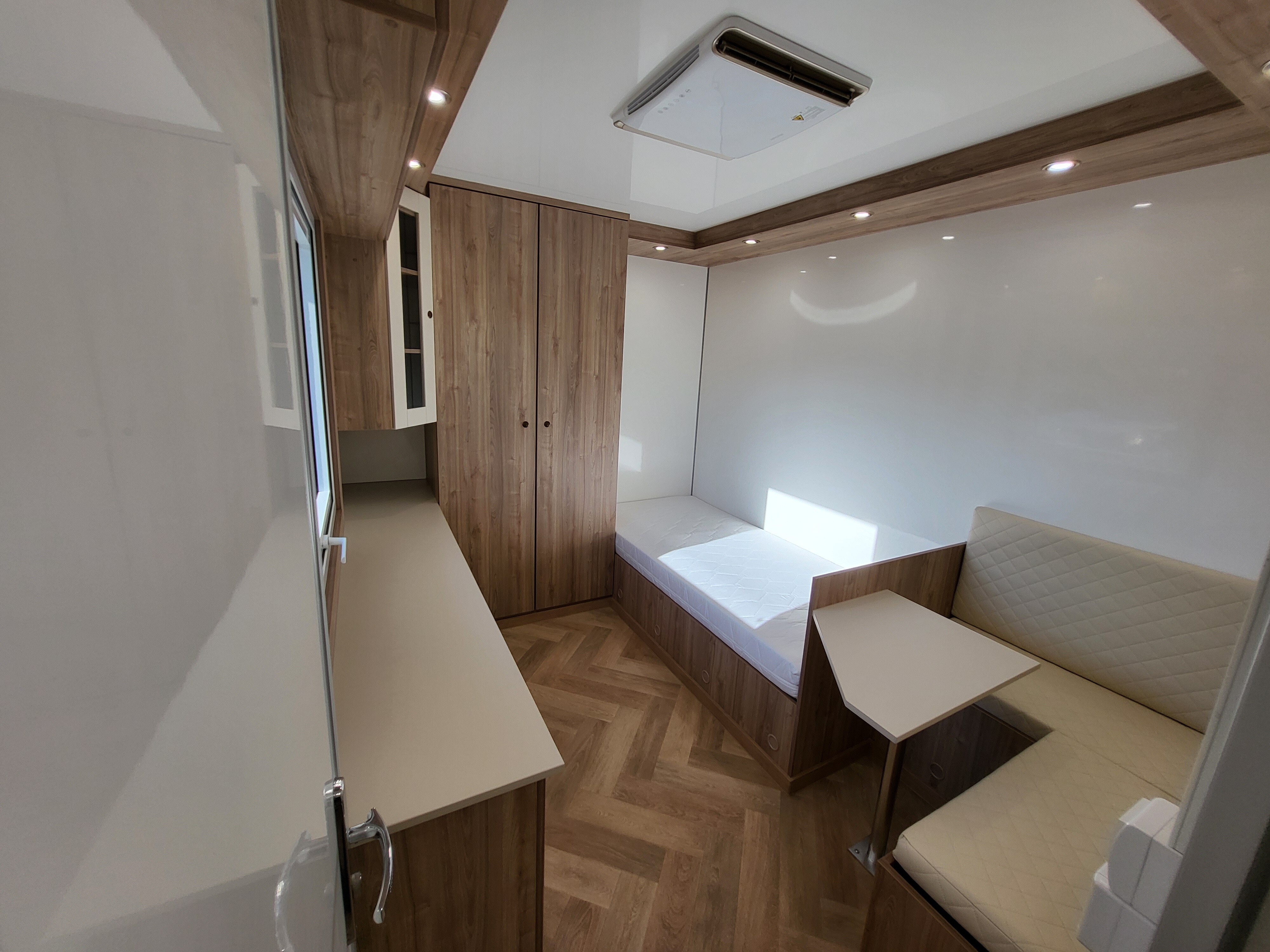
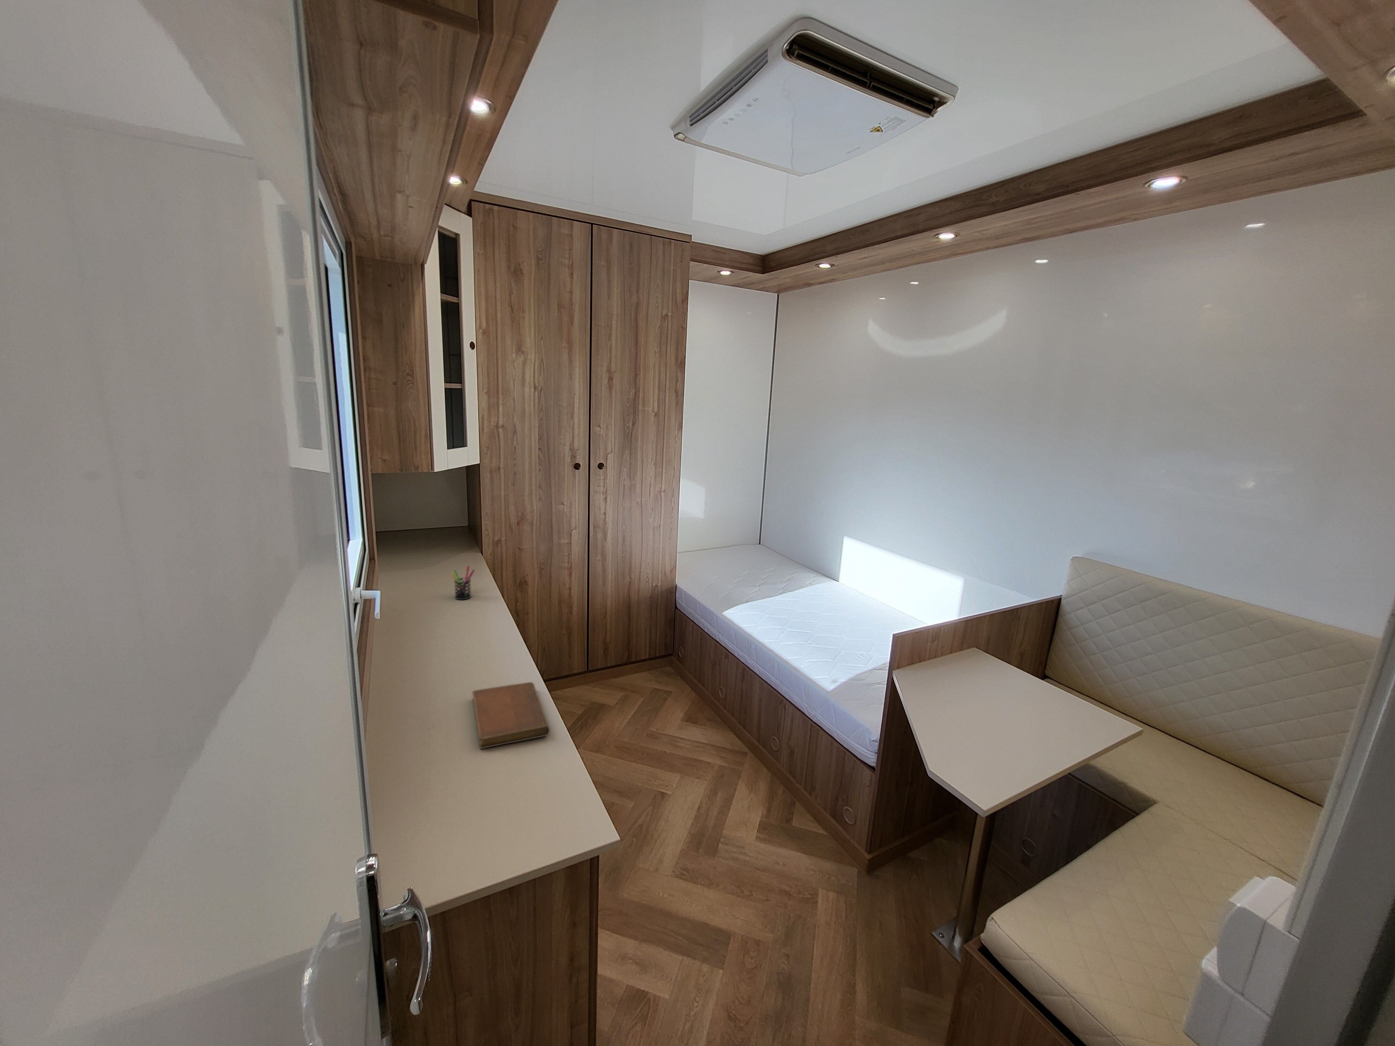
+ notebook [472,681,550,749]
+ pen holder [451,565,475,600]
